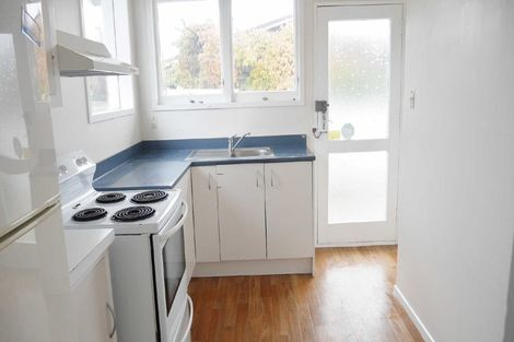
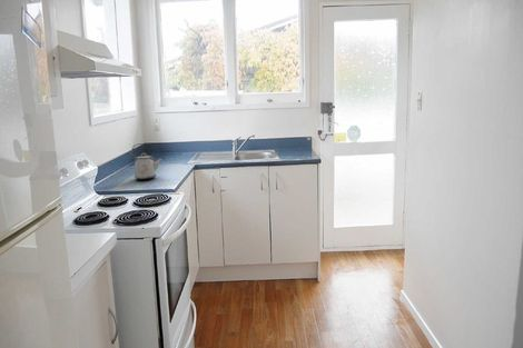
+ kettle [131,142,165,181]
